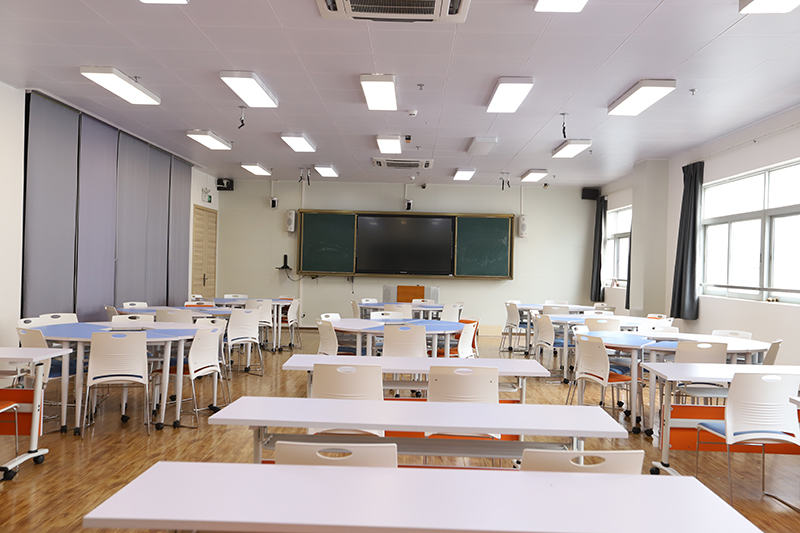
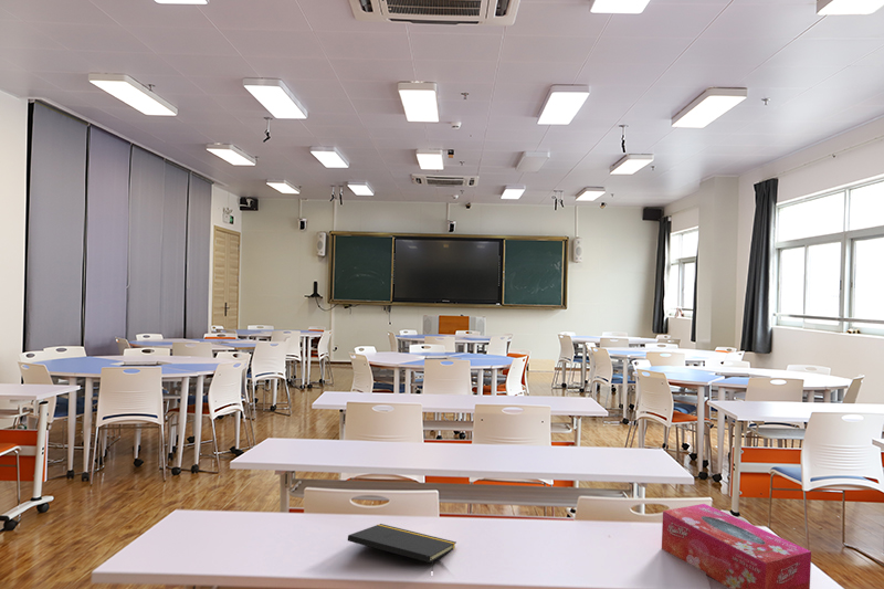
+ tissue box [661,503,812,589]
+ notepad [347,523,457,570]
